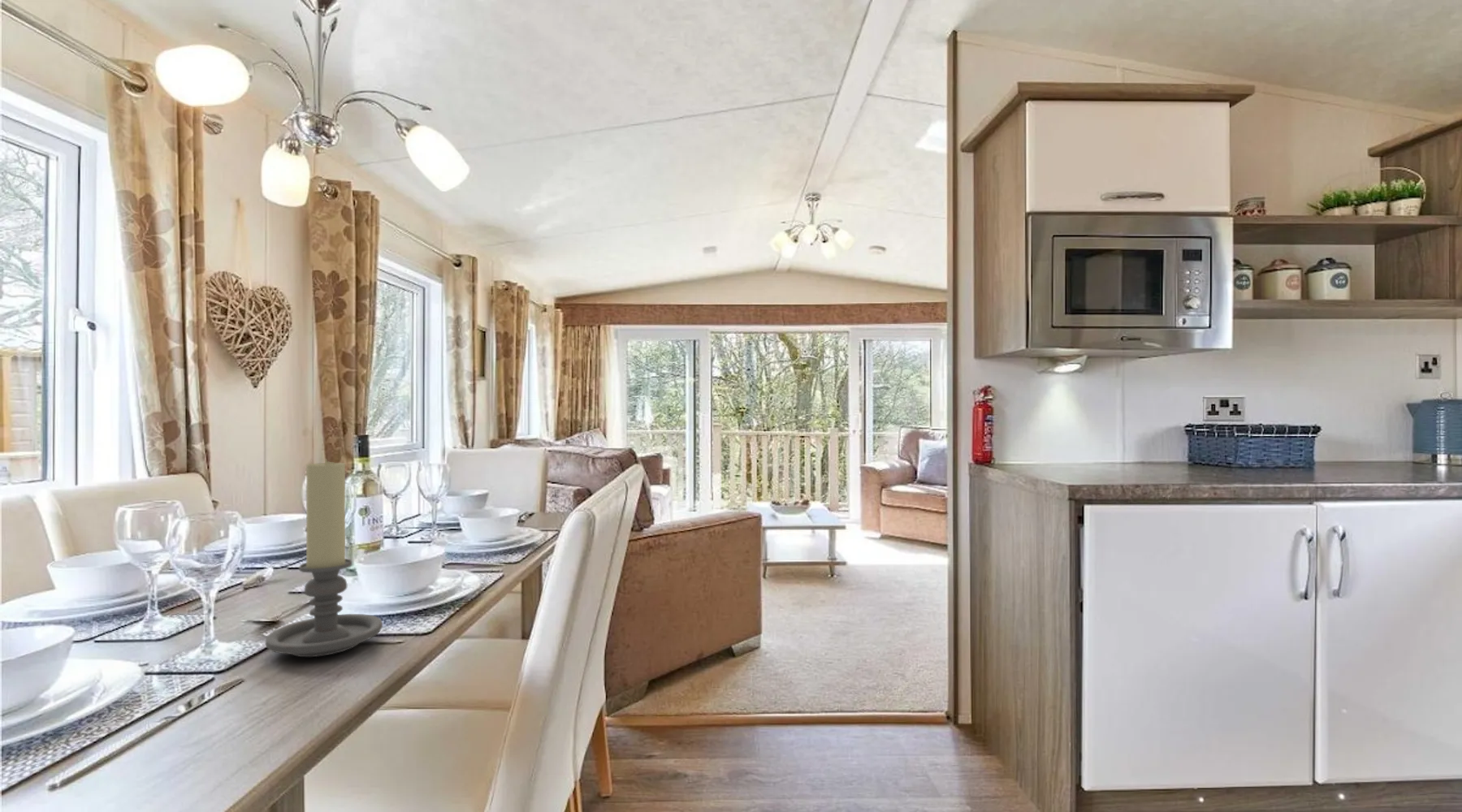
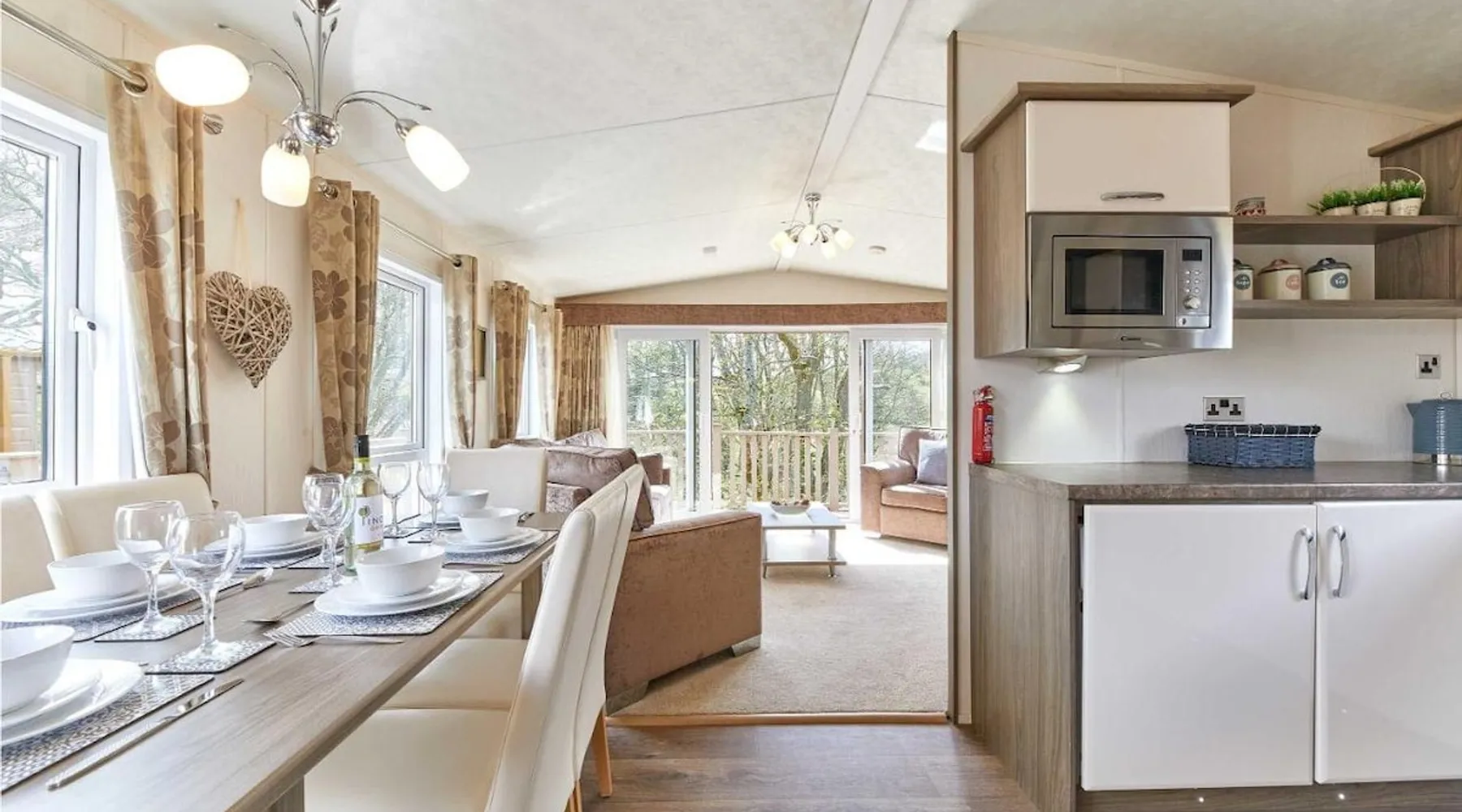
- candle holder [265,459,383,658]
